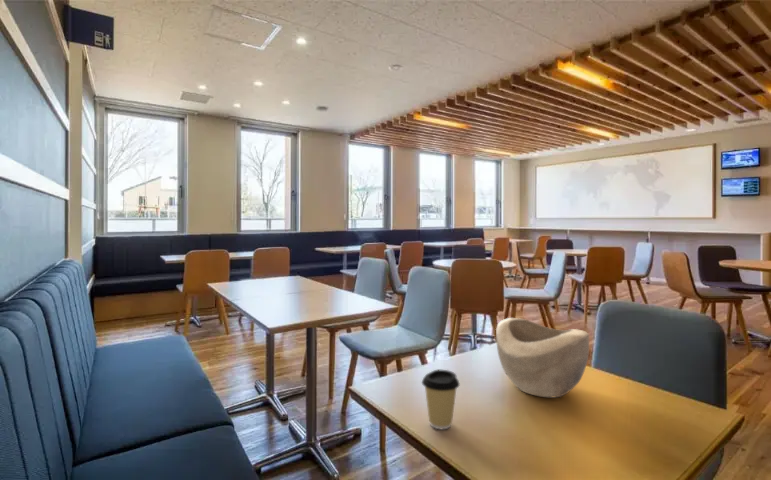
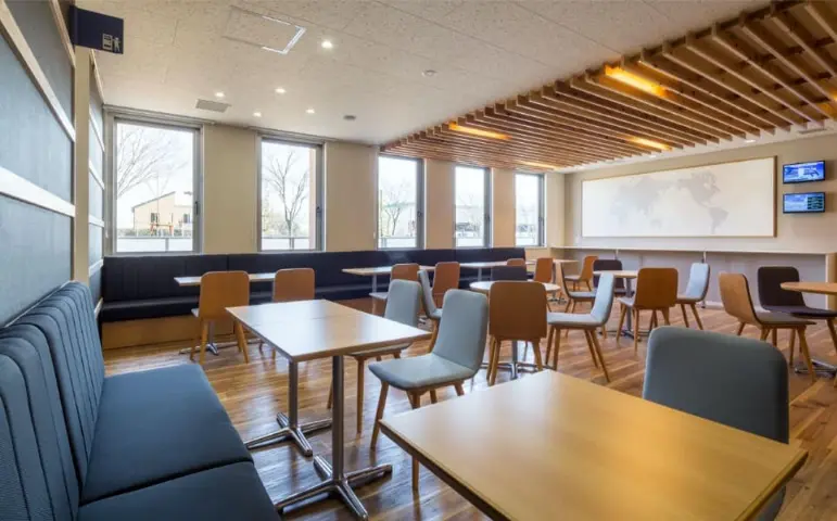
- coffee cup [421,369,461,430]
- decorative bowl [495,317,590,398]
